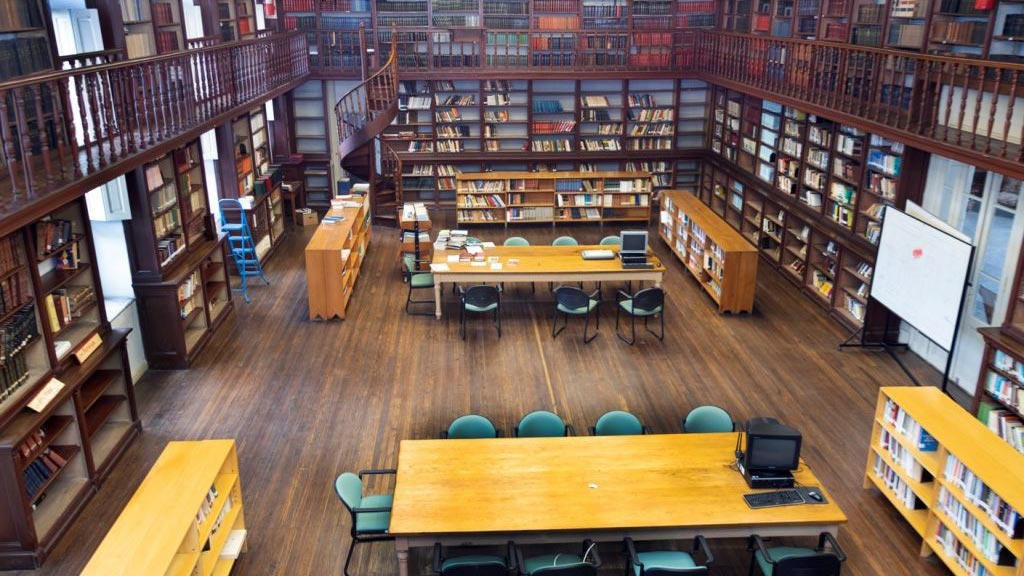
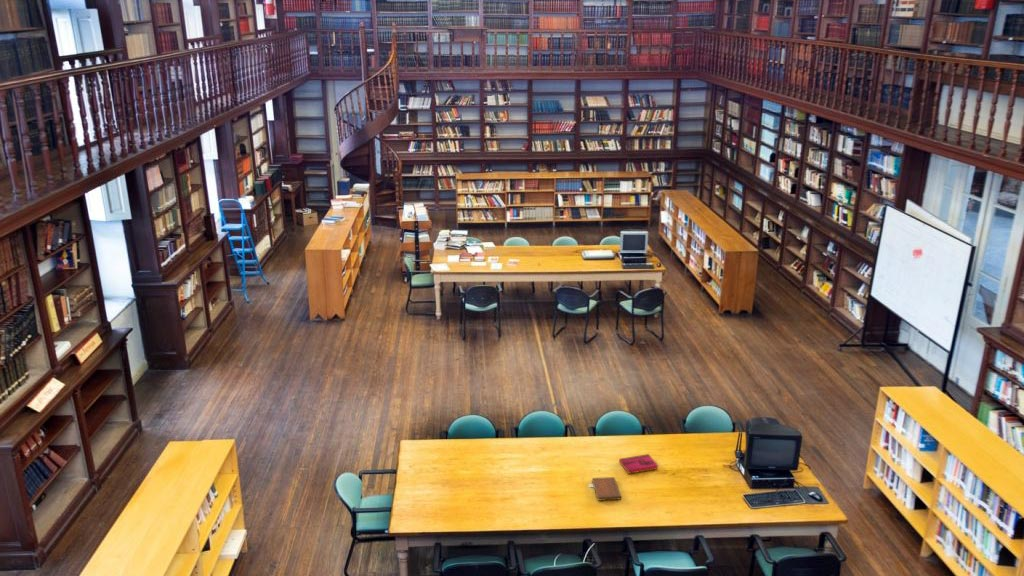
+ hardback book [618,453,659,475]
+ notebook [591,476,622,501]
